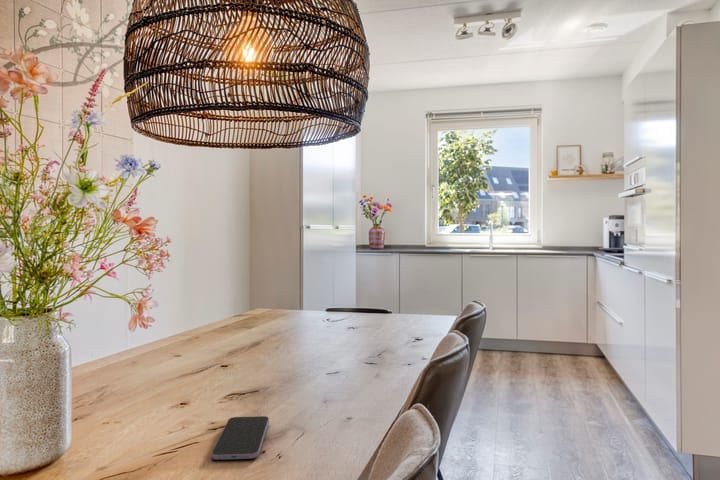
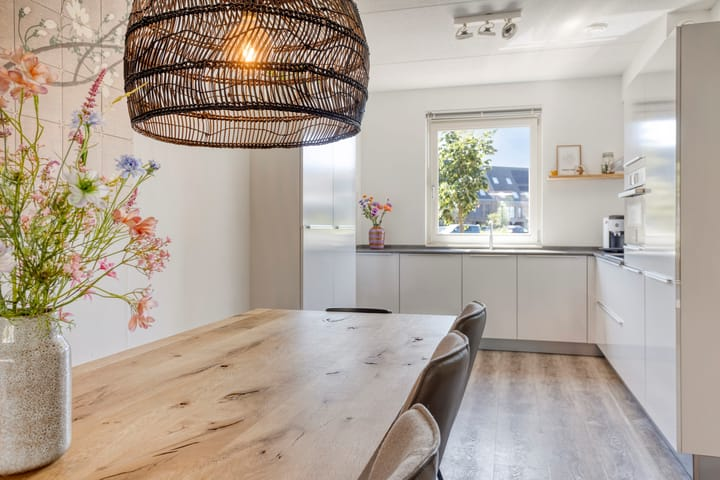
- smartphone [211,415,270,461]
